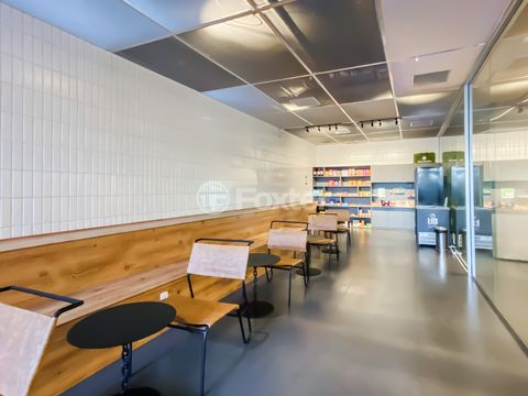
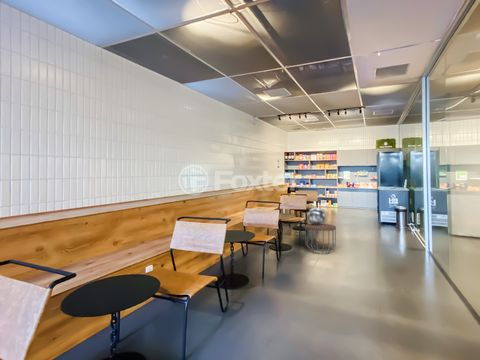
+ side table [304,223,337,255]
+ decorative globe [306,207,326,225]
